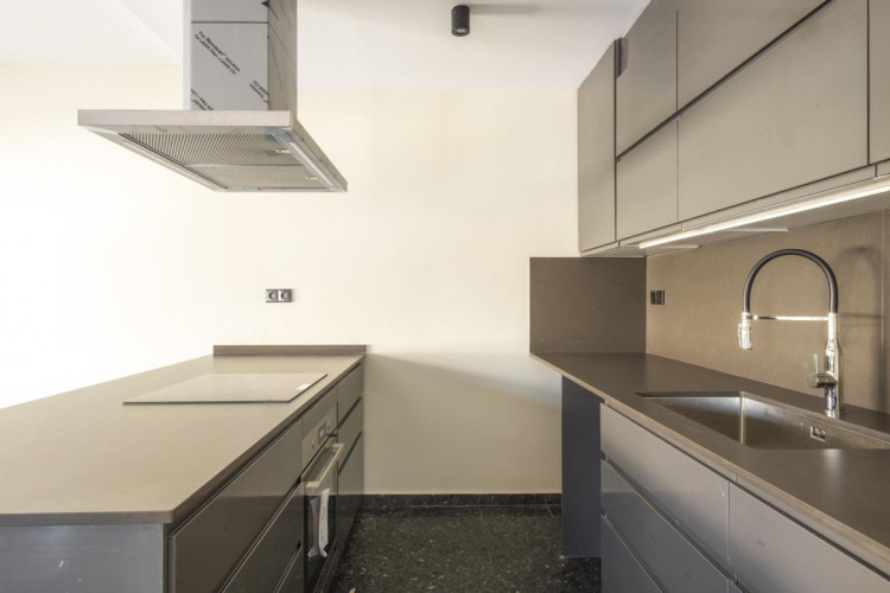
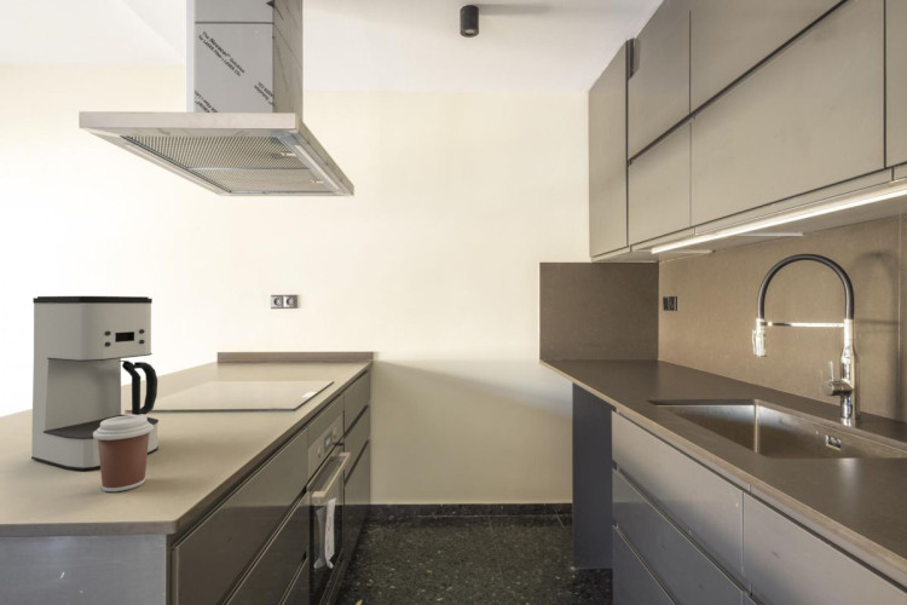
+ coffee maker [30,295,160,472]
+ coffee cup [93,414,154,492]
